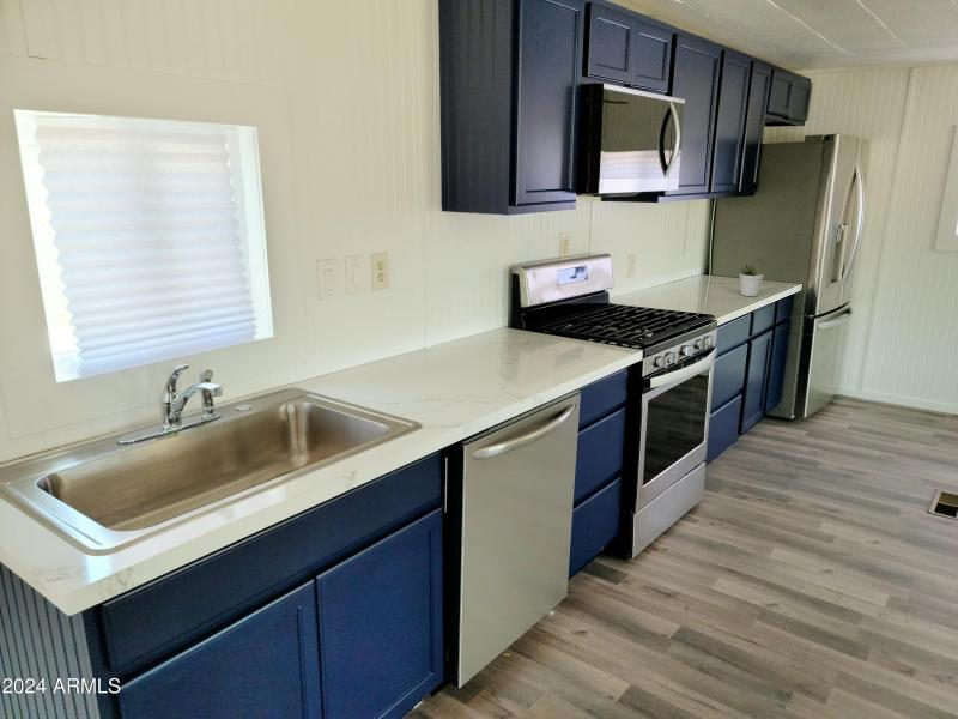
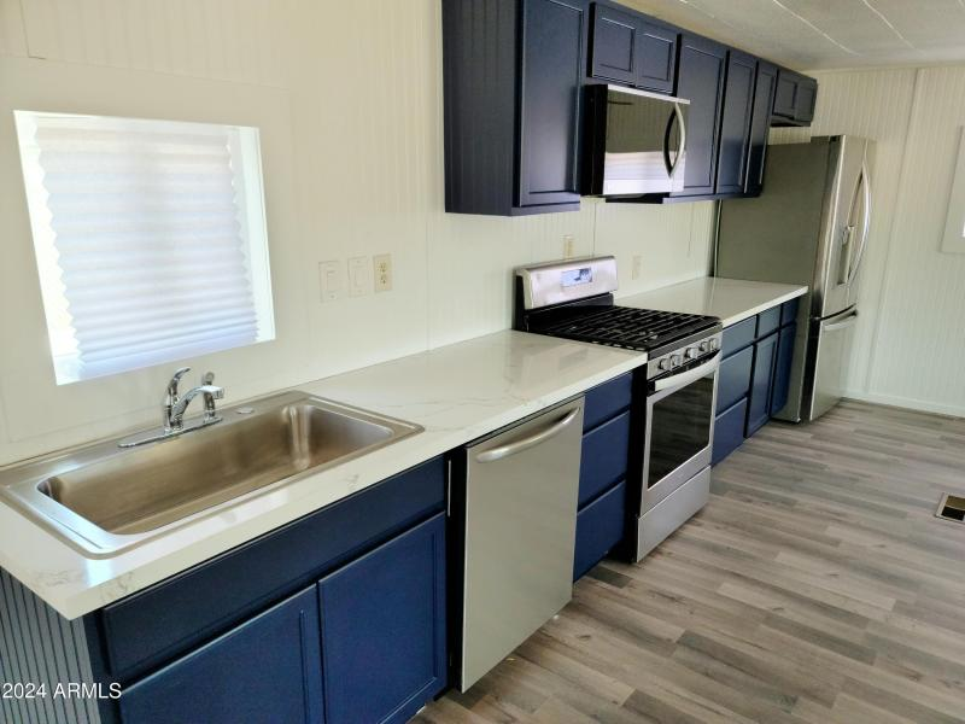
- potted plant [738,260,765,297]
